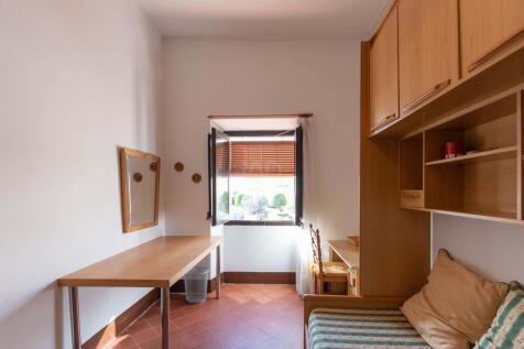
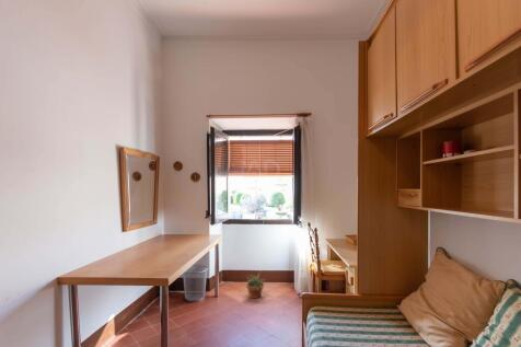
+ potted plant [244,273,266,300]
